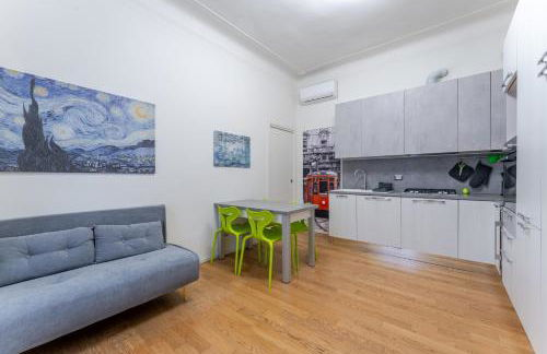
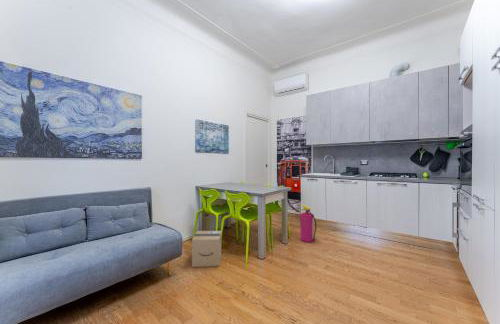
+ fire extinguisher [299,204,317,243]
+ cardboard box [191,230,222,268]
